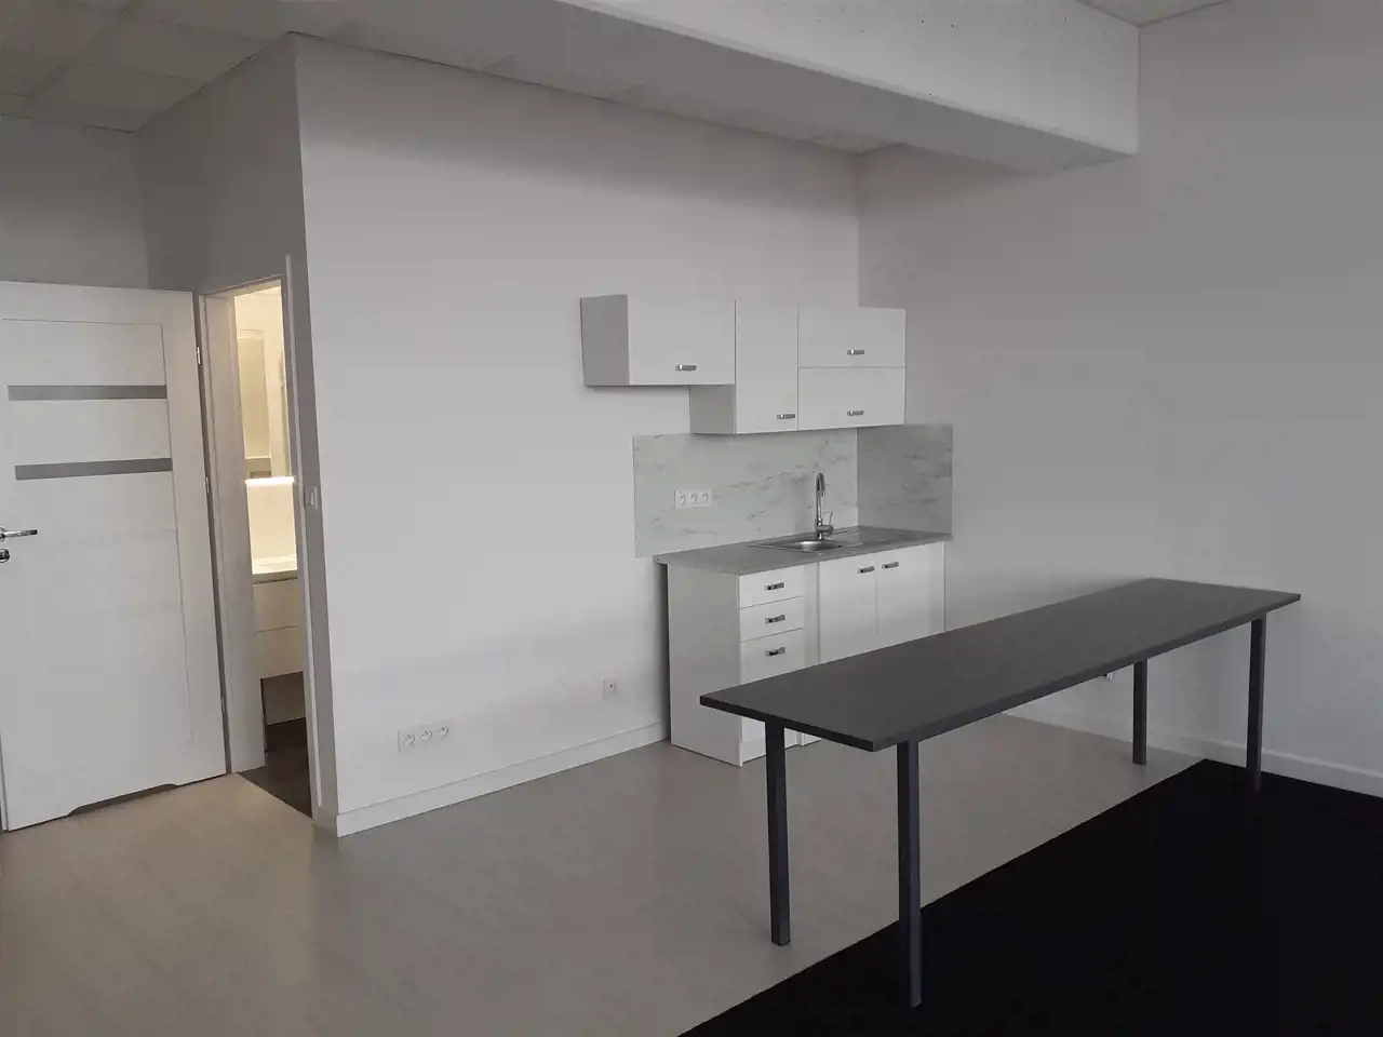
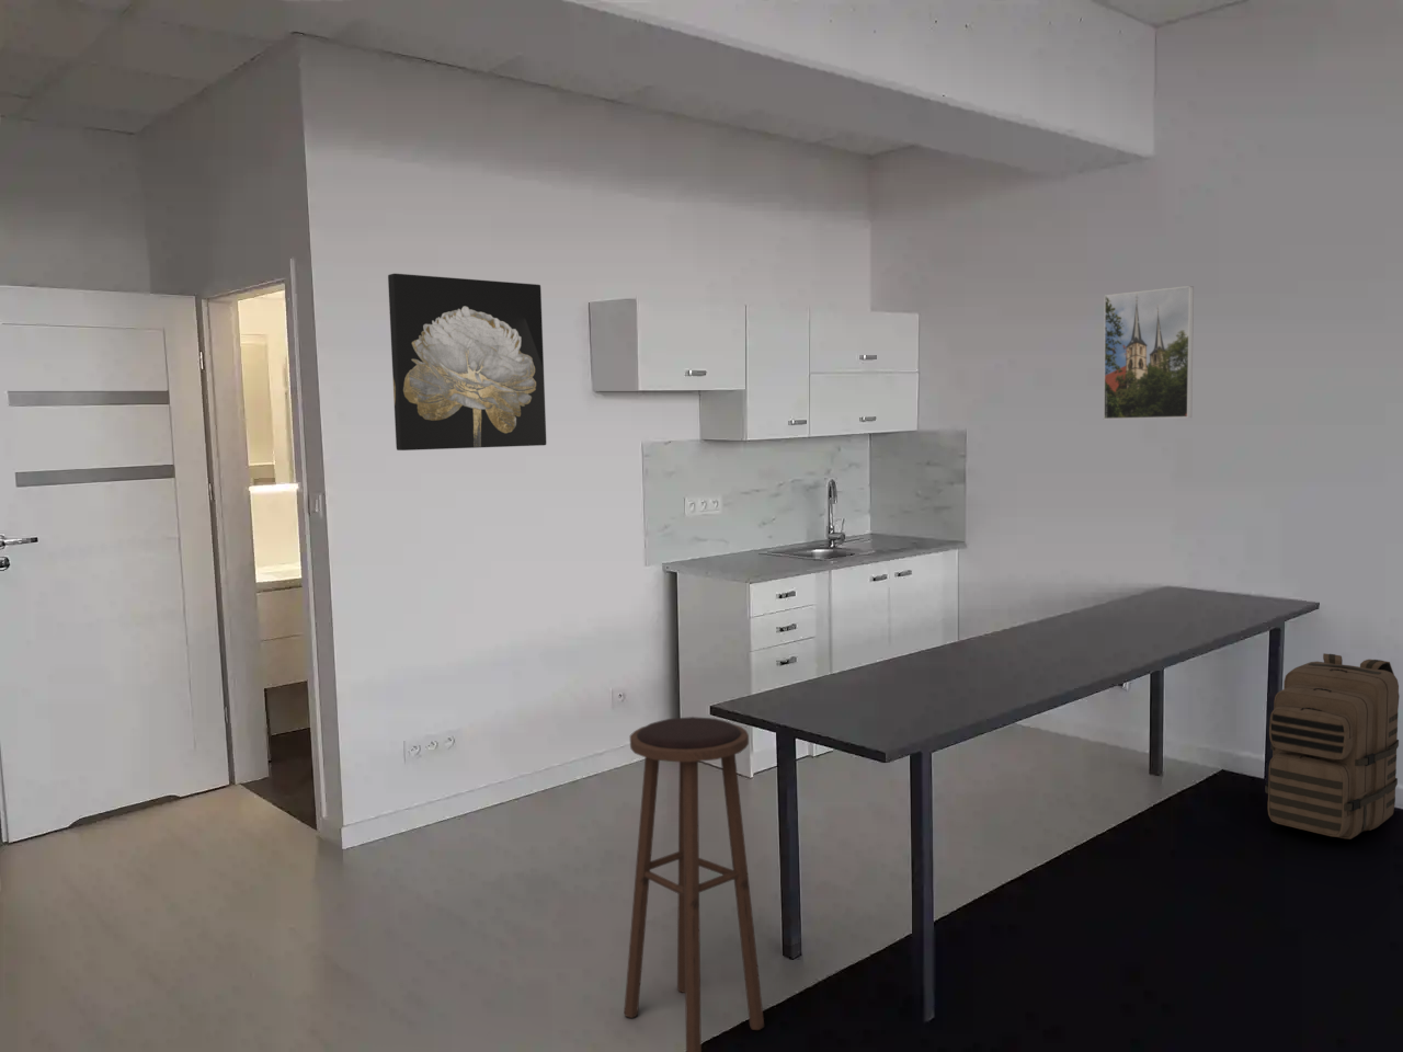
+ stool [623,716,766,1052]
+ wall art [387,273,547,452]
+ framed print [1103,285,1194,421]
+ backpack [1264,652,1401,841]
